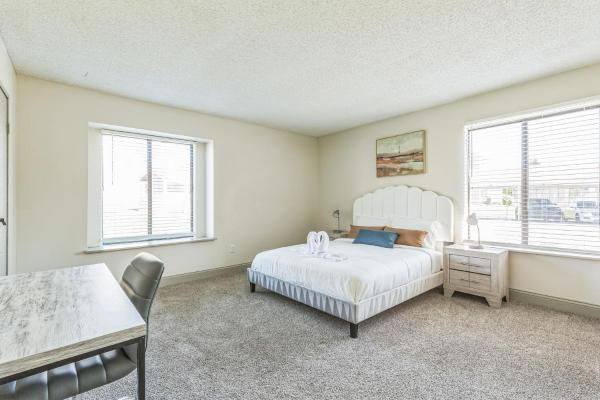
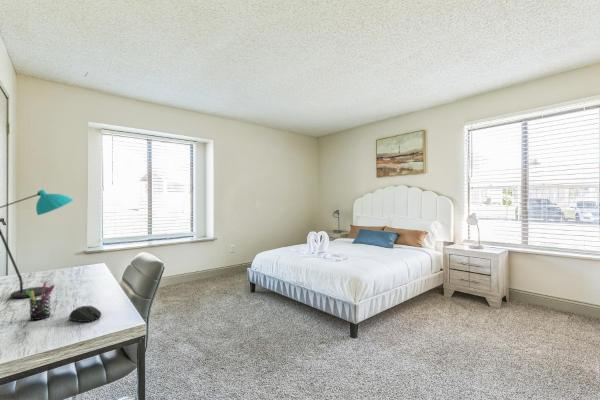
+ pen holder [25,281,55,321]
+ computer mouse [68,305,102,323]
+ desk lamp [0,188,75,299]
